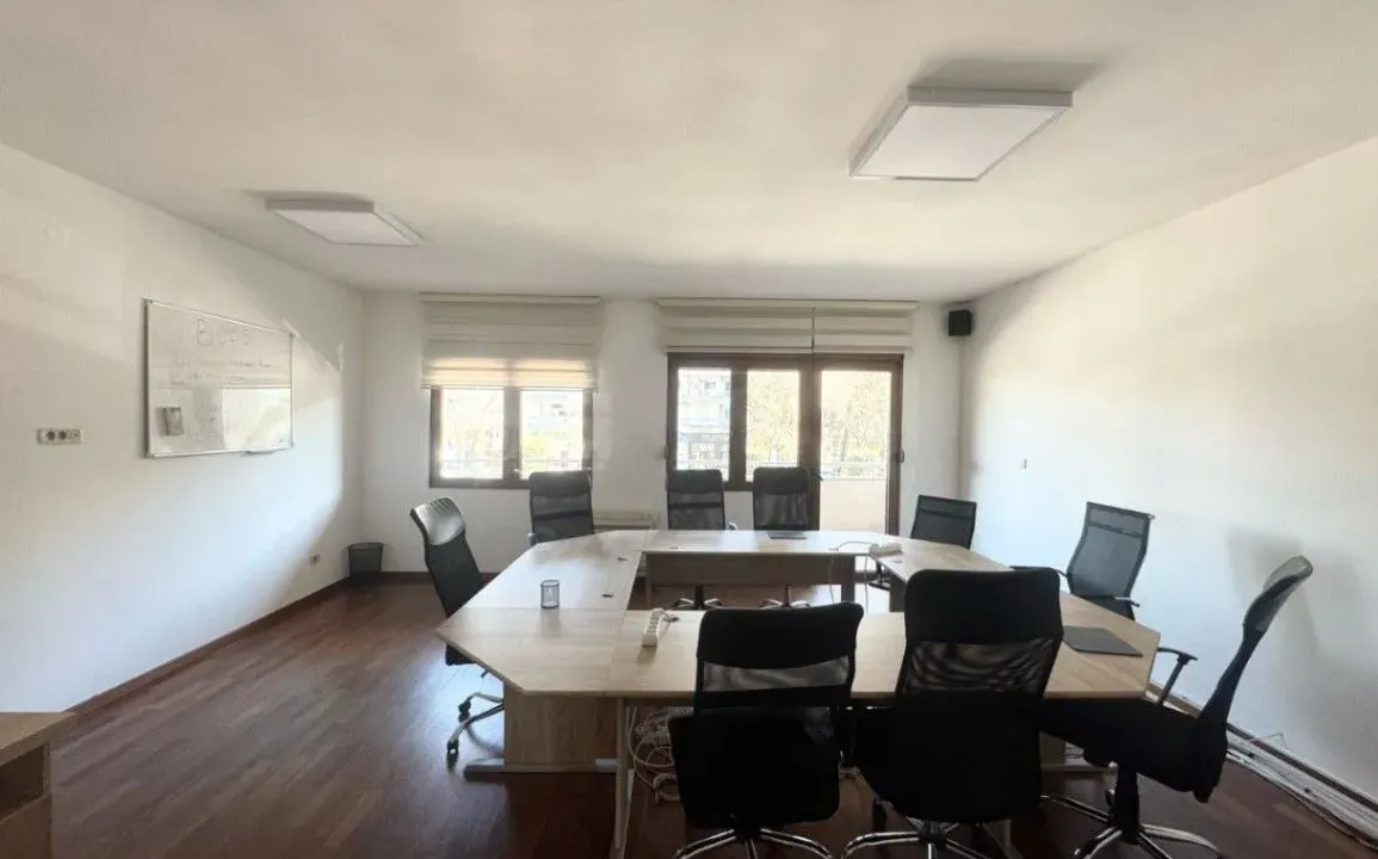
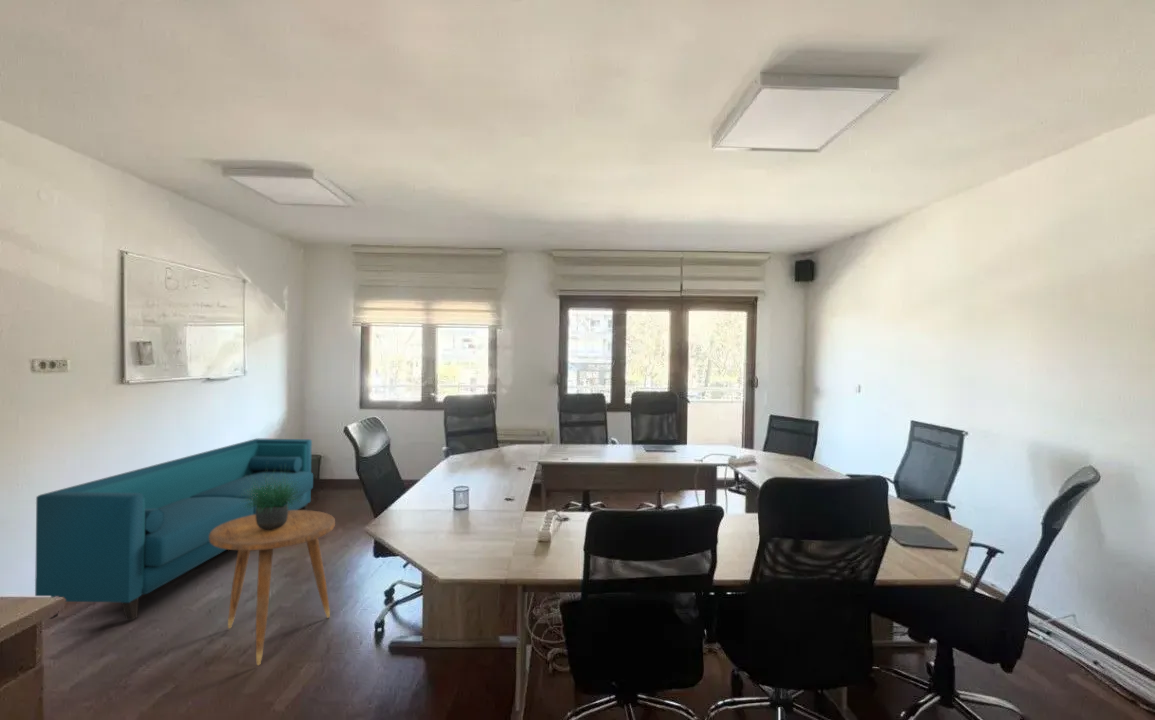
+ side table [209,509,336,667]
+ sofa [34,437,314,621]
+ potted plant [237,462,307,530]
